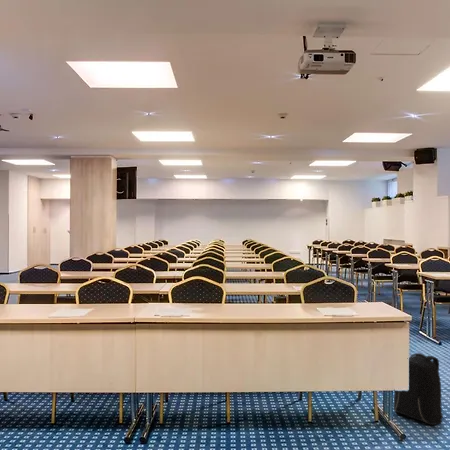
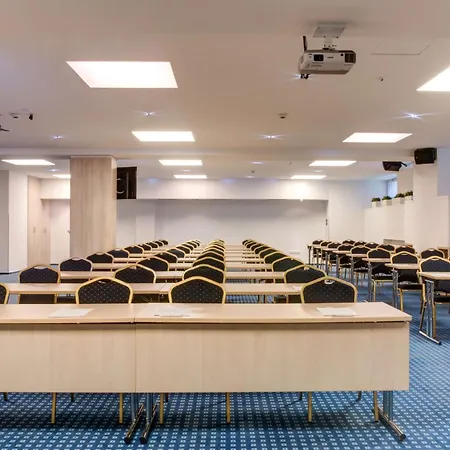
- backpack [393,352,444,426]
